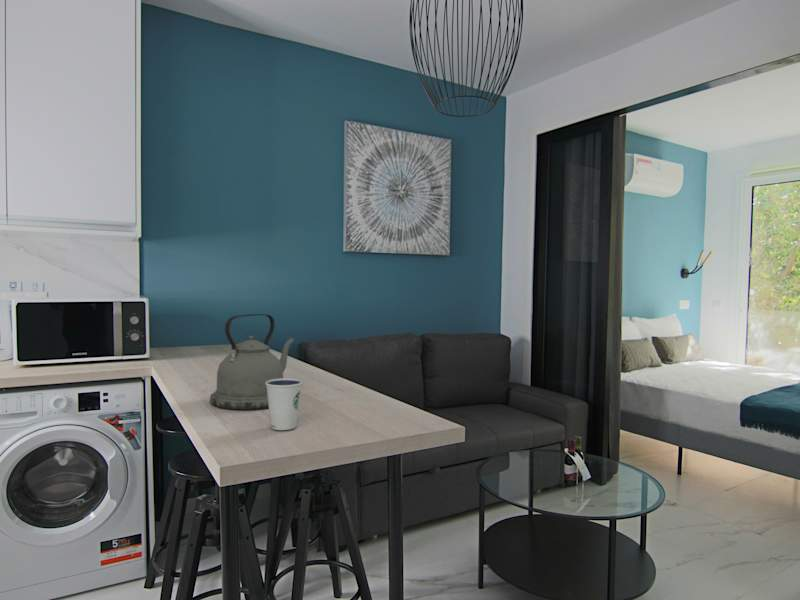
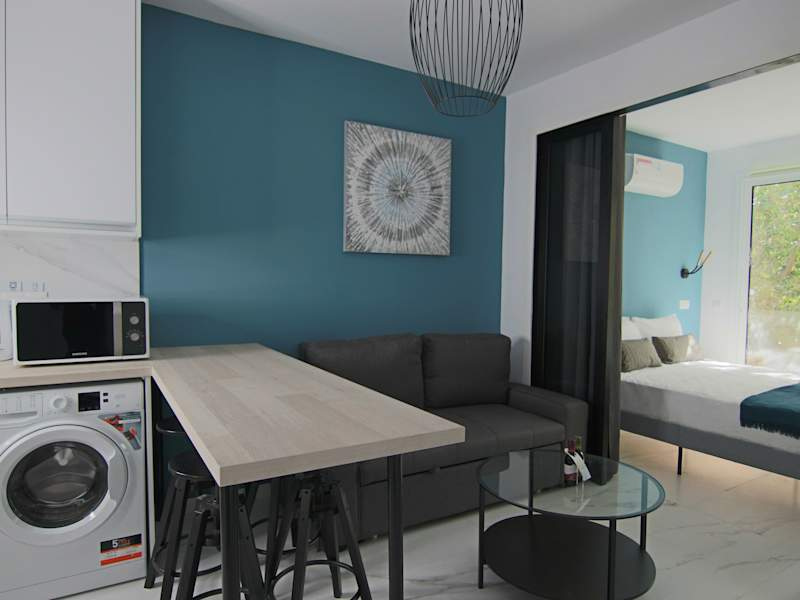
- dixie cup [265,377,303,431]
- kettle [209,313,295,411]
